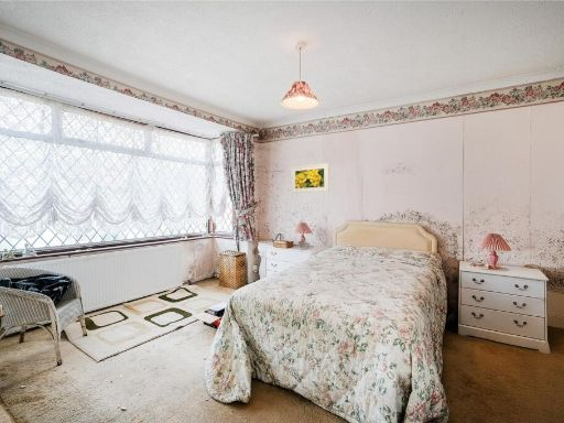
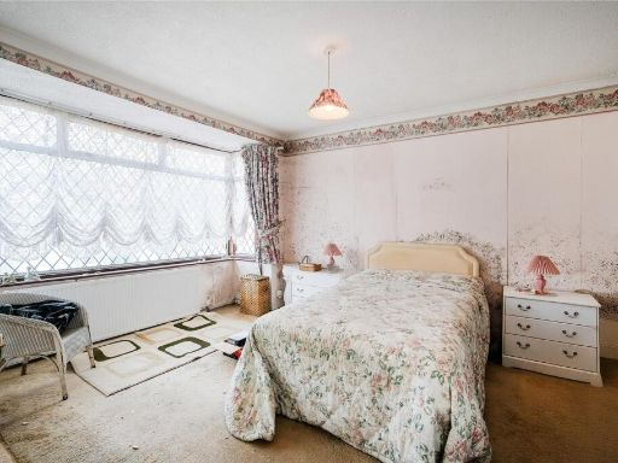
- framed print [291,162,330,194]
